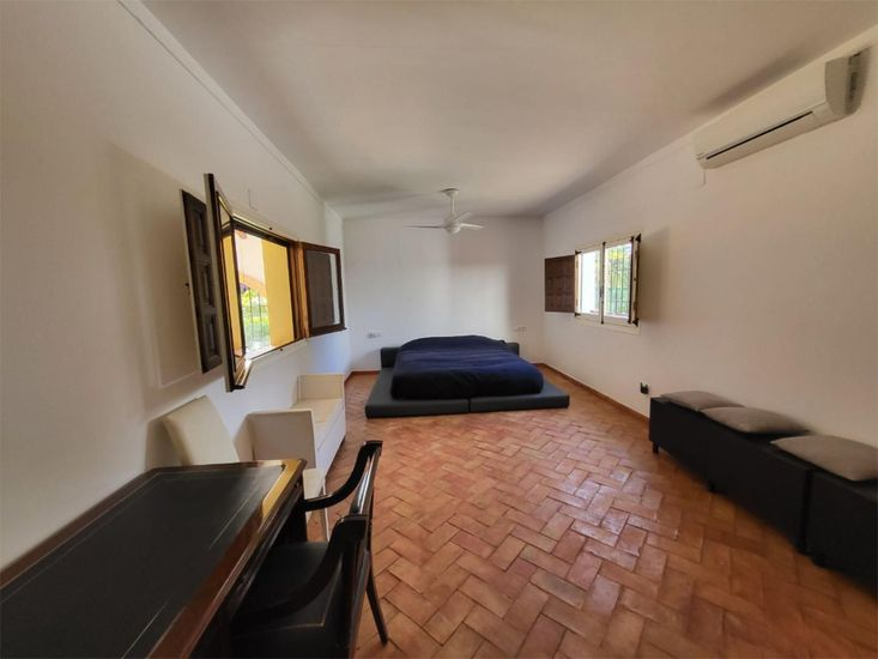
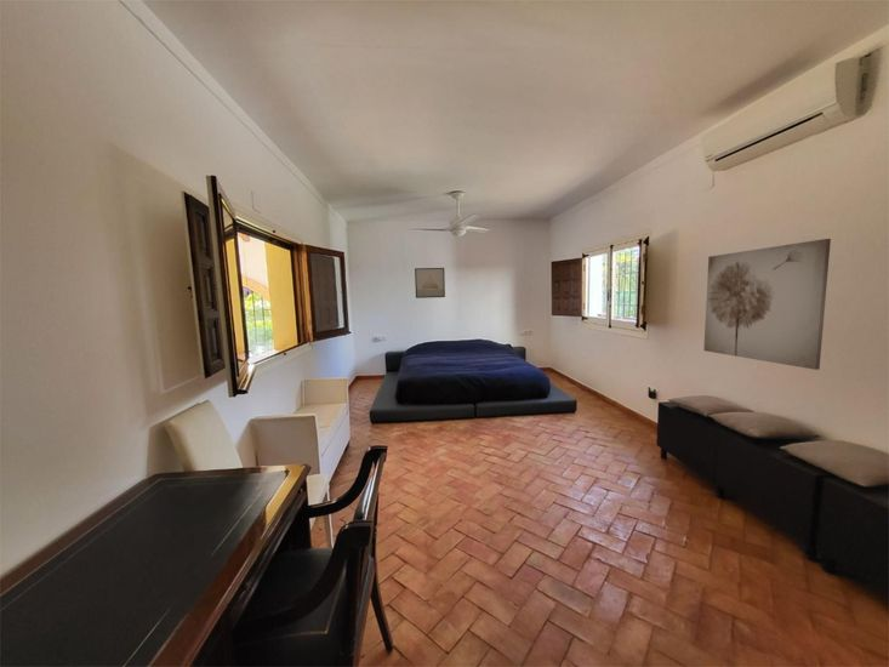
+ wall art [702,238,832,371]
+ wall art [414,267,446,300]
